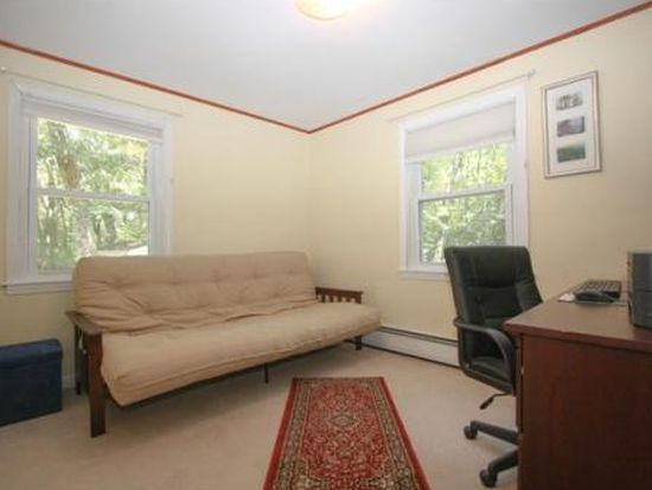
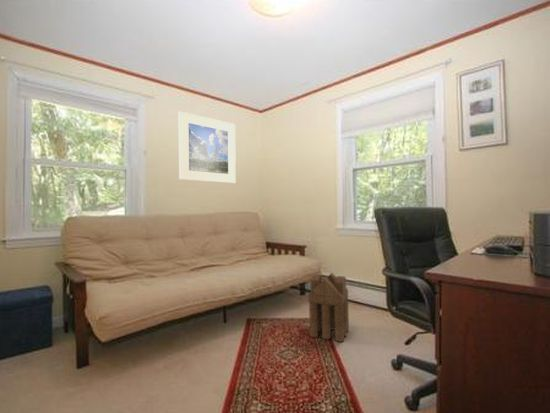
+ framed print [178,110,237,184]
+ stool [307,272,350,343]
